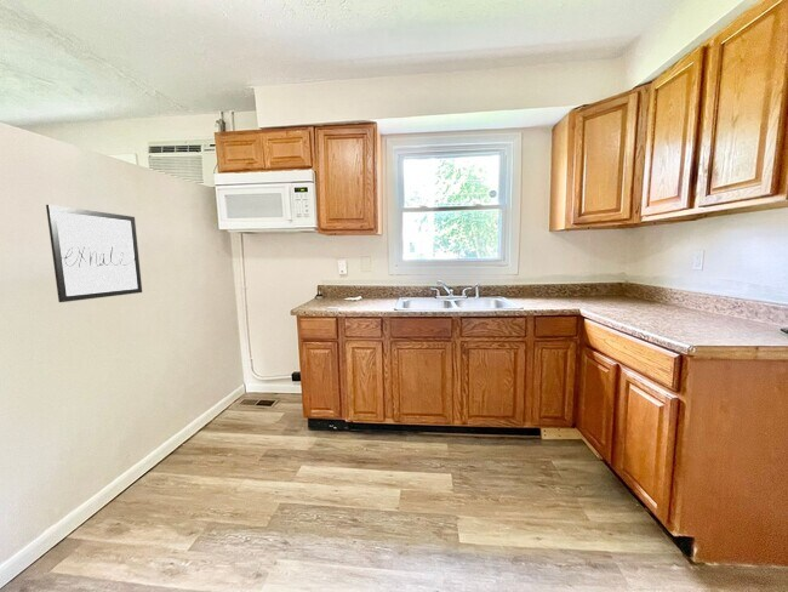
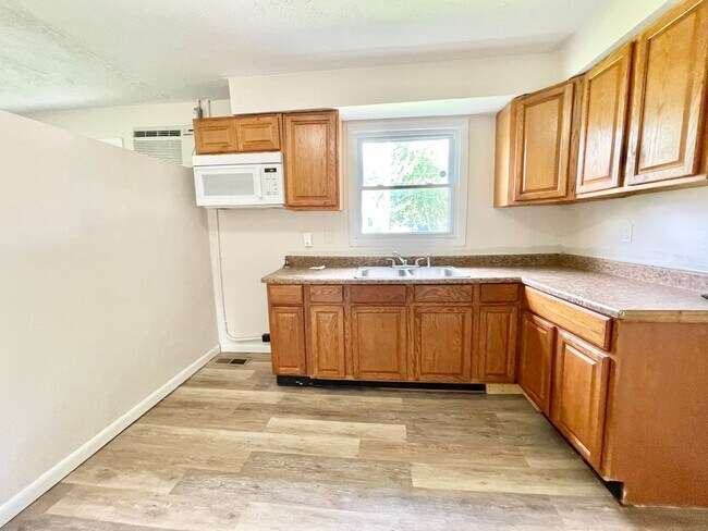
- wall art [45,204,143,303]
